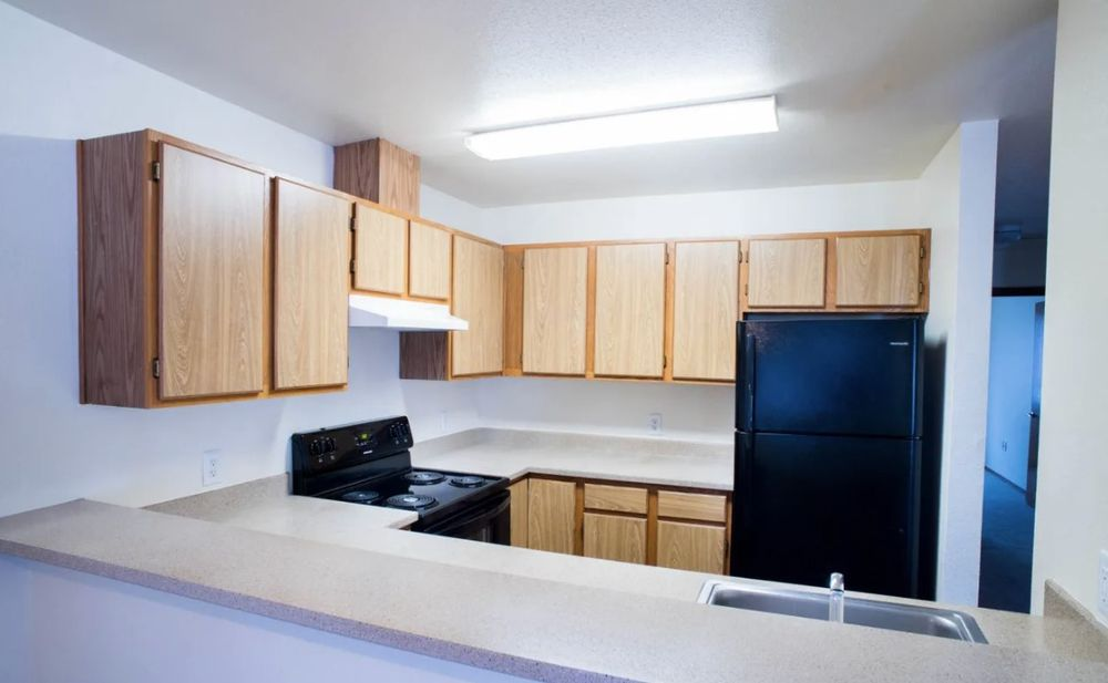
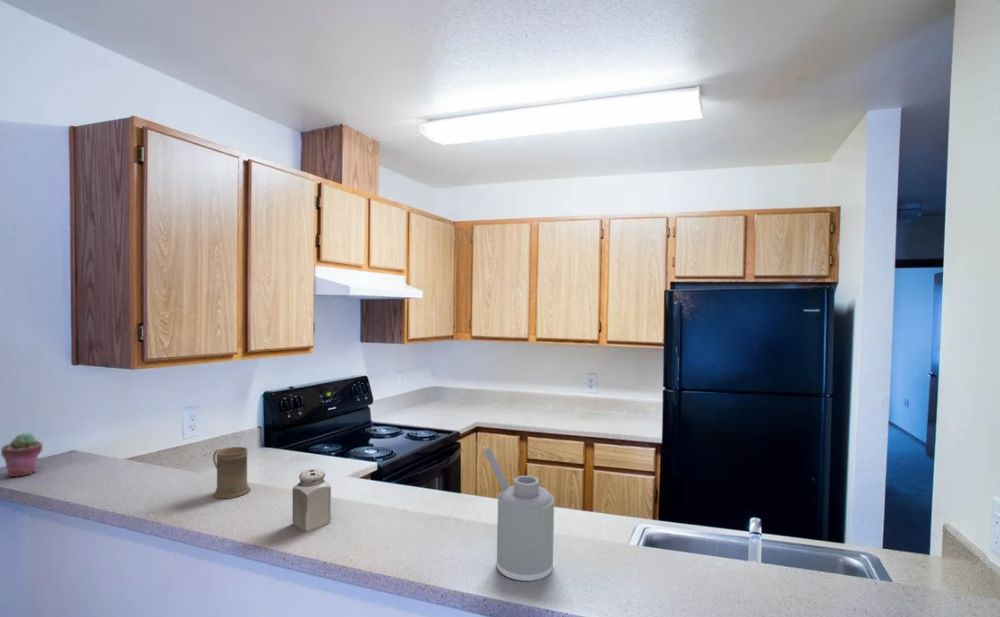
+ salt shaker [291,468,332,532]
+ mug [212,446,252,500]
+ potted succulent [0,432,44,478]
+ soap dispenser [483,446,555,582]
